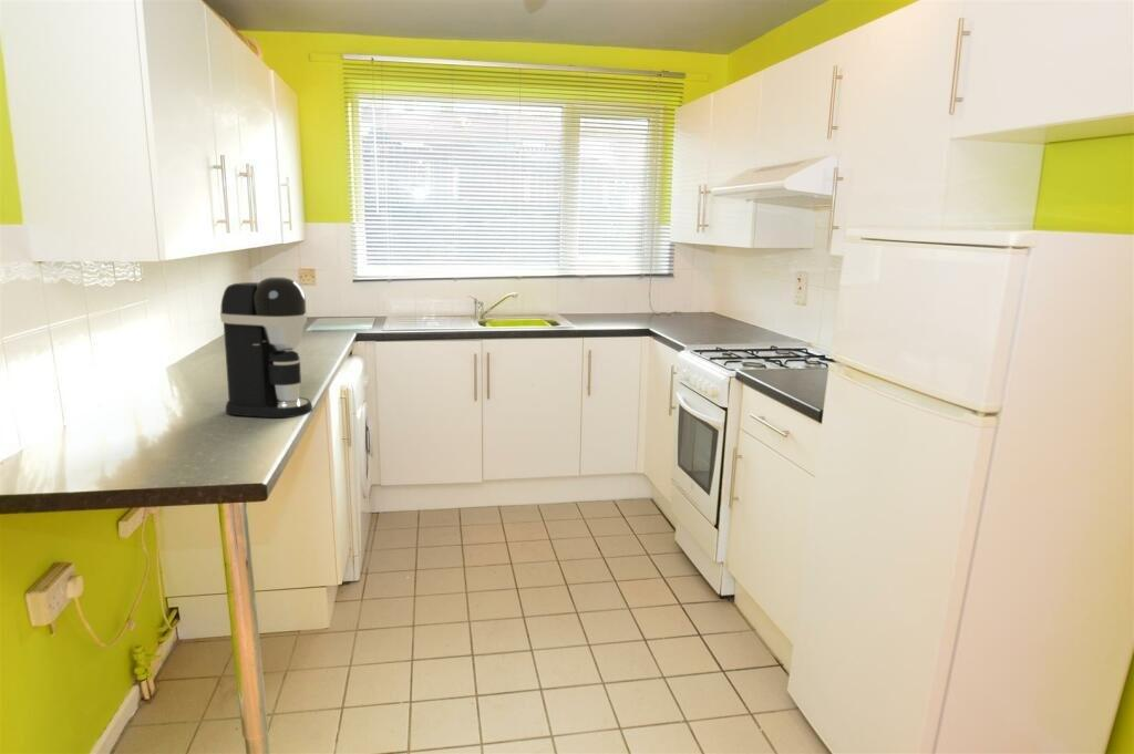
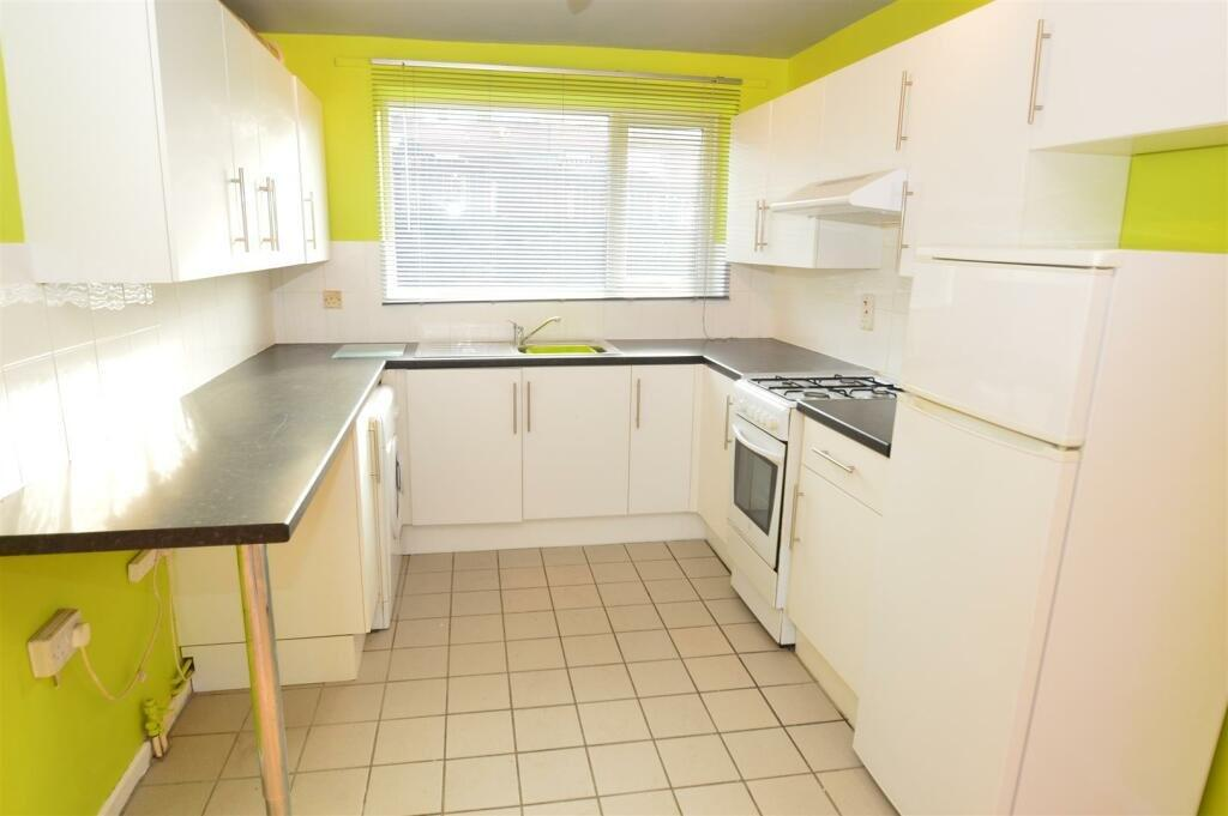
- coffee maker [219,276,313,419]
